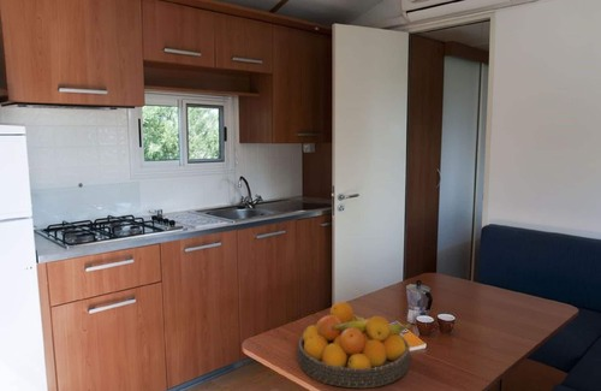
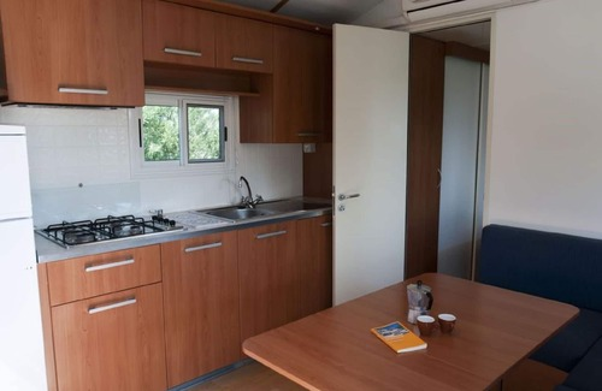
- fruit bowl [297,301,412,389]
